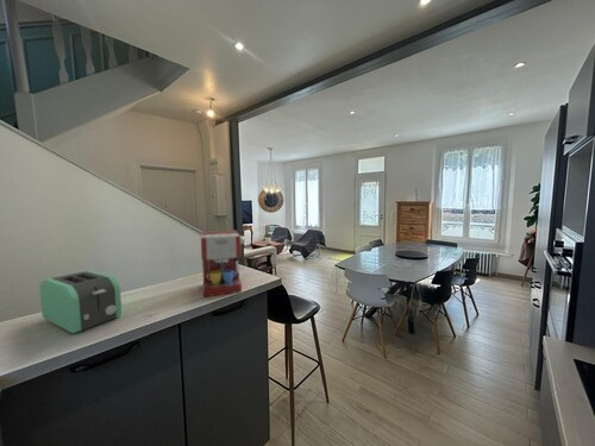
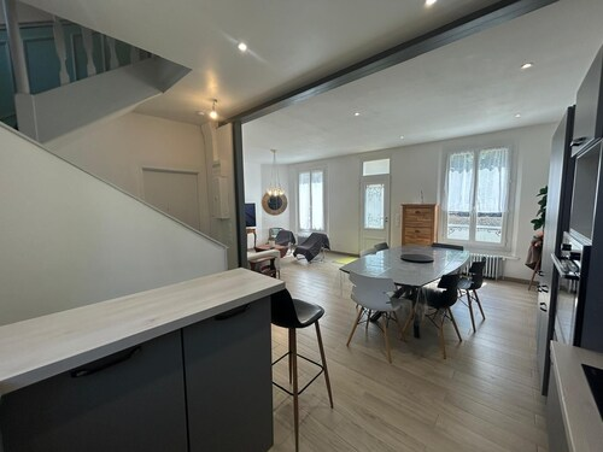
- coffee maker [200,230,246,297]
- toaster [38,269,123,334]
